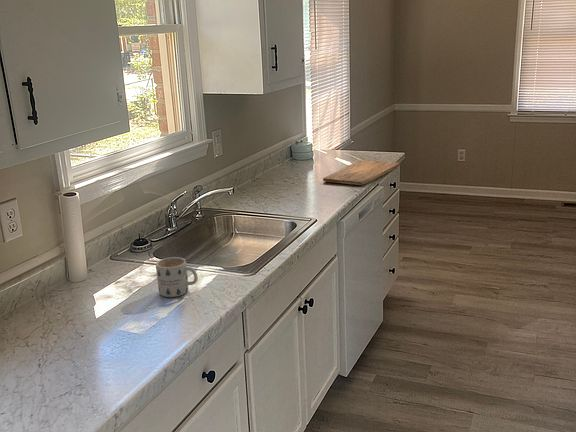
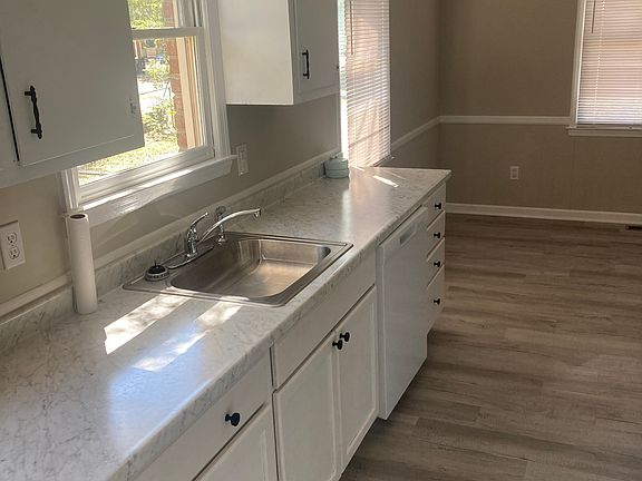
- mug [155,256,199,298]
- cutting board [322,159,401,186]
